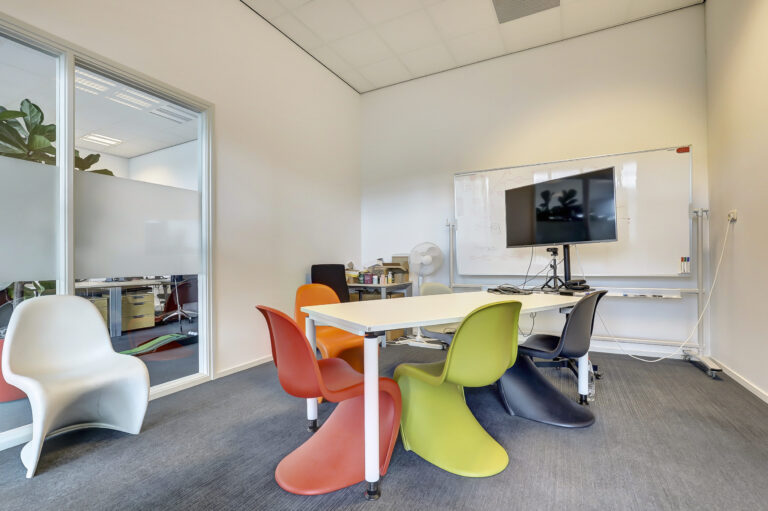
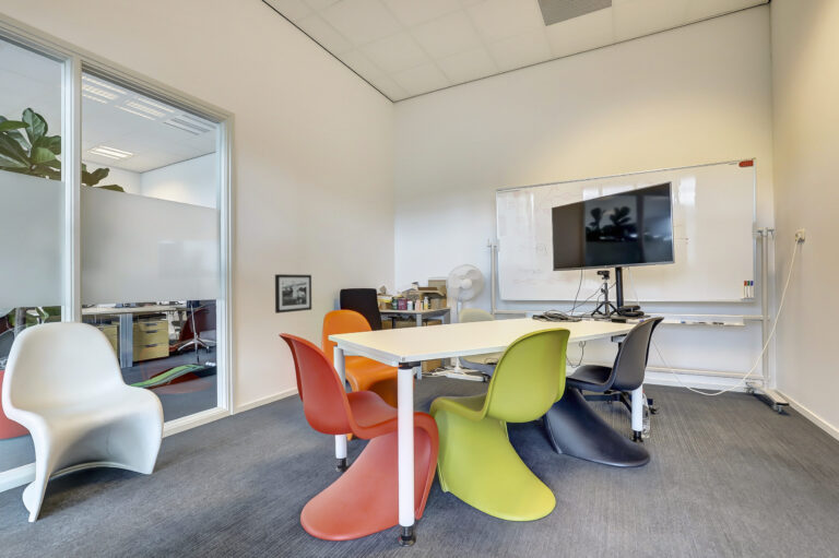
+ picture frame [274,273,312,314]
